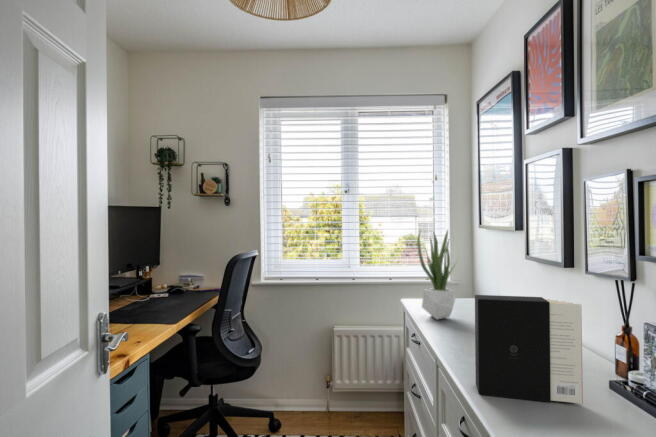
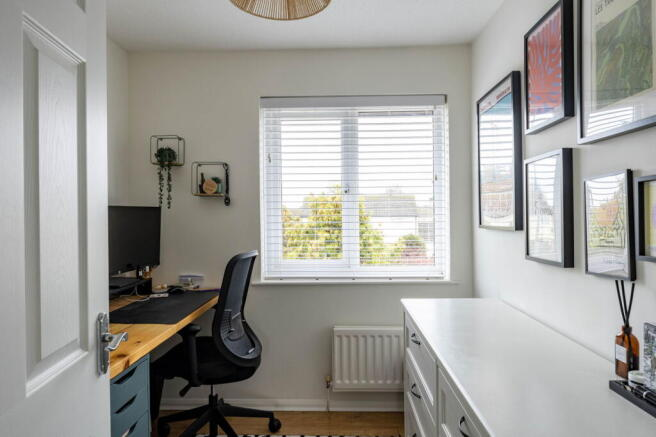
- book [474,294,584,404]
- potted plant [416,228,459,321]
